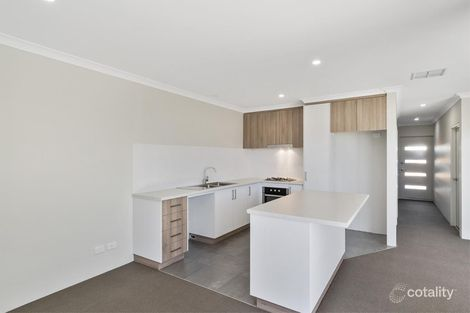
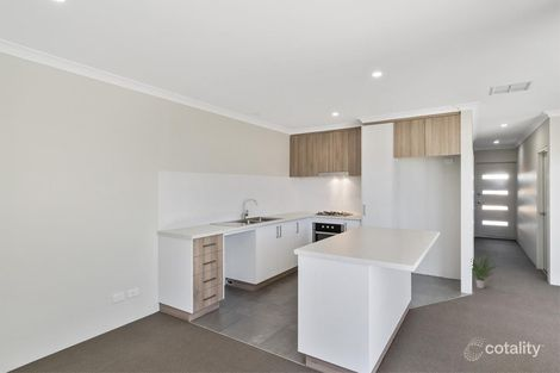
+ potted plant [471,254,498,290]
